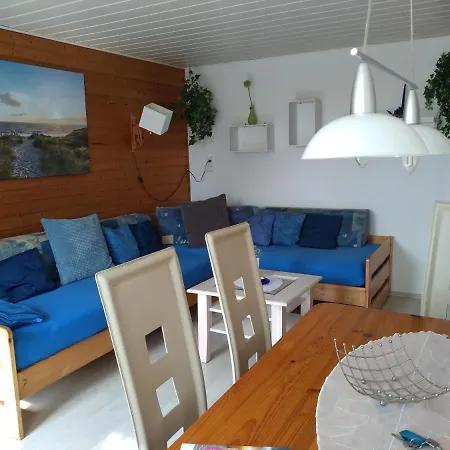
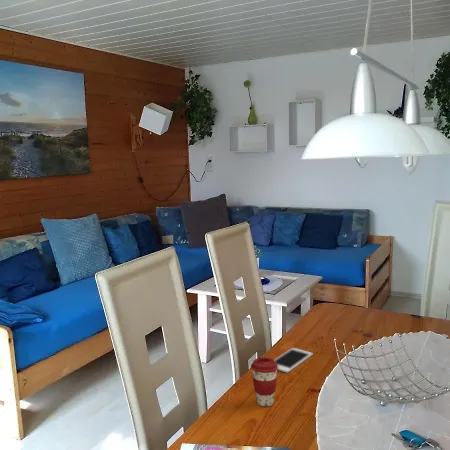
+ cell phone [274,347,313,374]
+ coffee cup [250,357,278,408]
